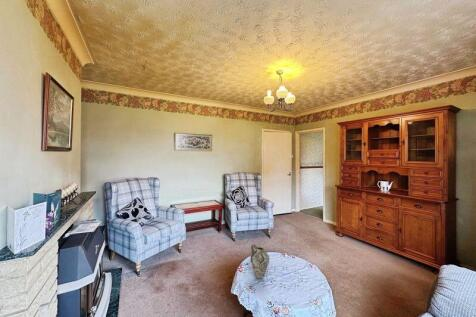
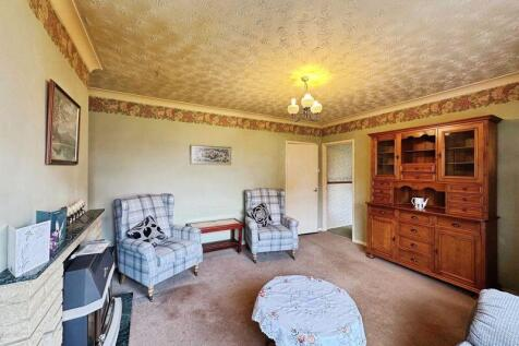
- ceramic jug [250,243,270,279]
